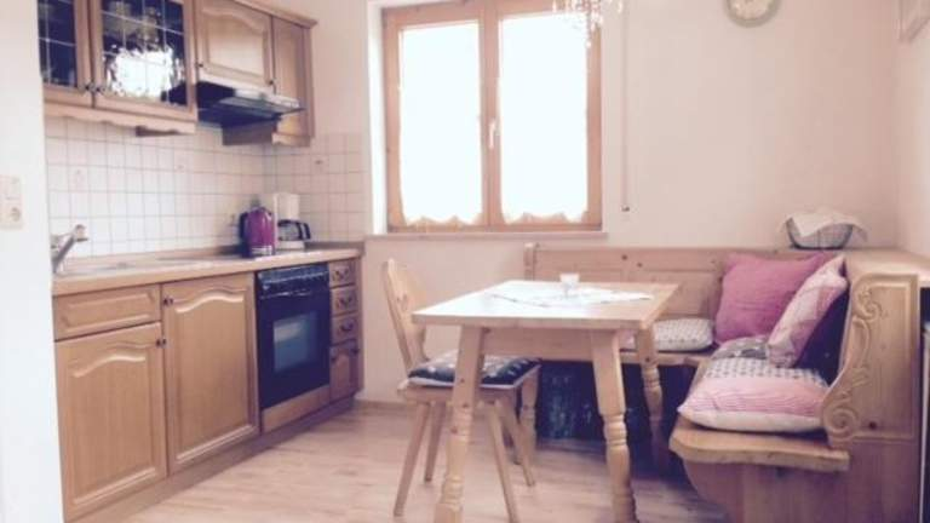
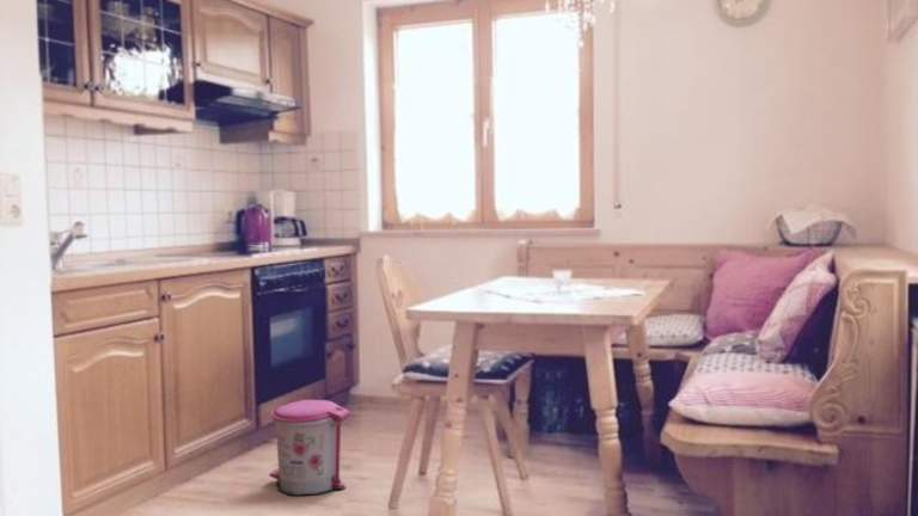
+ trash can [268,399,351,497]
